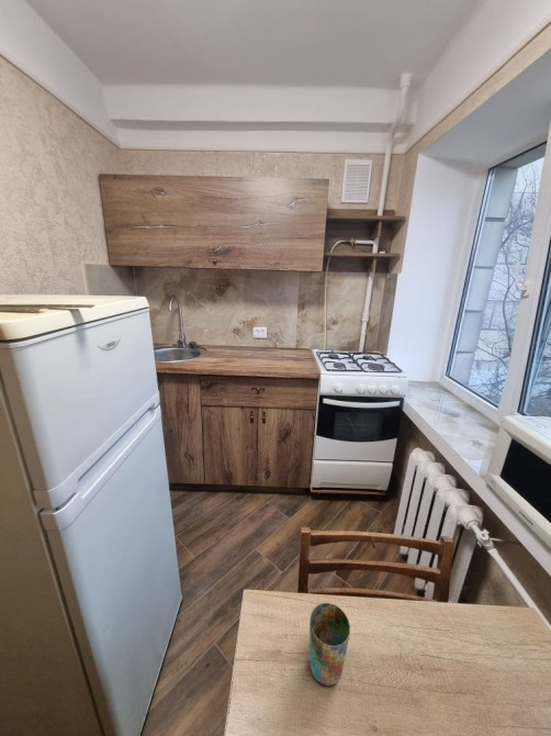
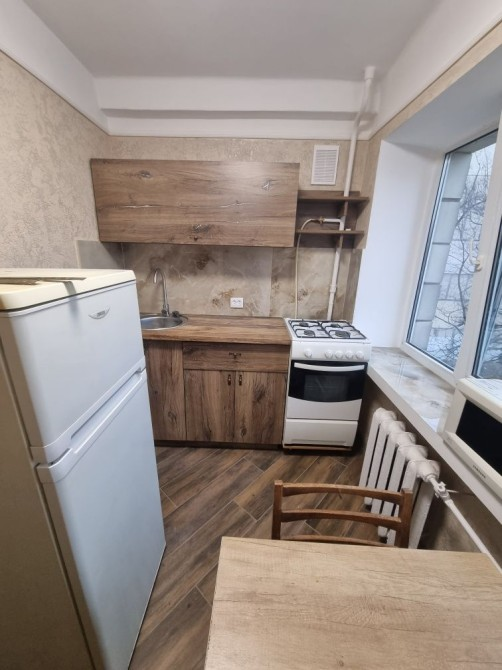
- cup [308,602,351,687]
